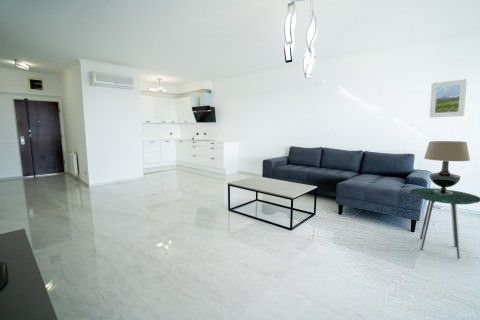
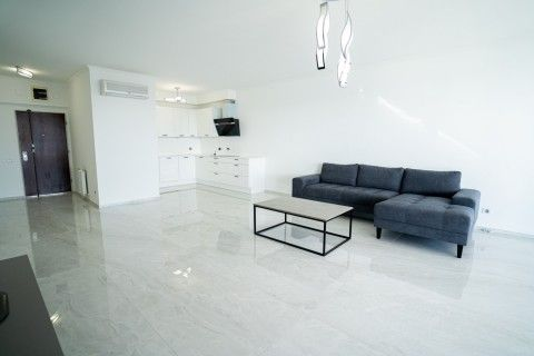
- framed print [428,78,468,118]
- table lamp [423,140,471,194]
- side table [409,187,480,260]
